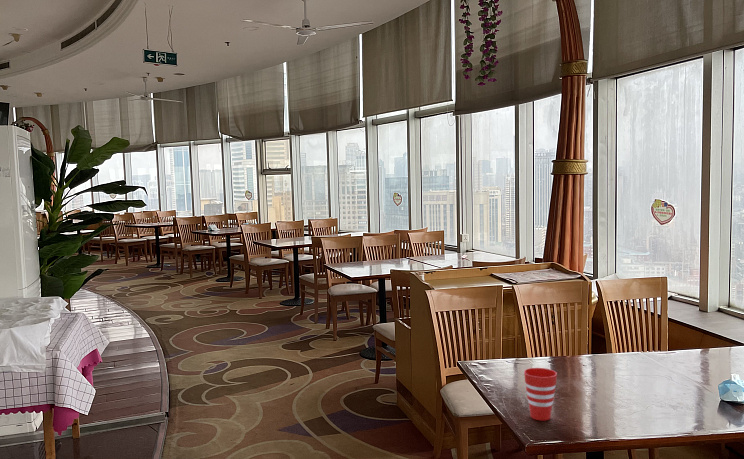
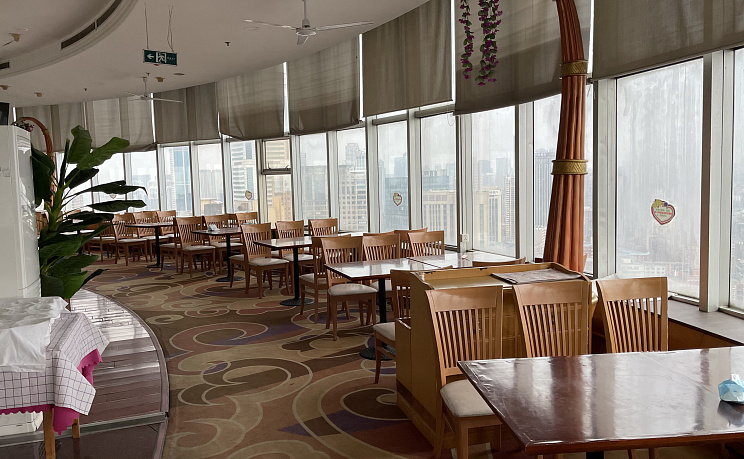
- cup [523,367,558,422]
